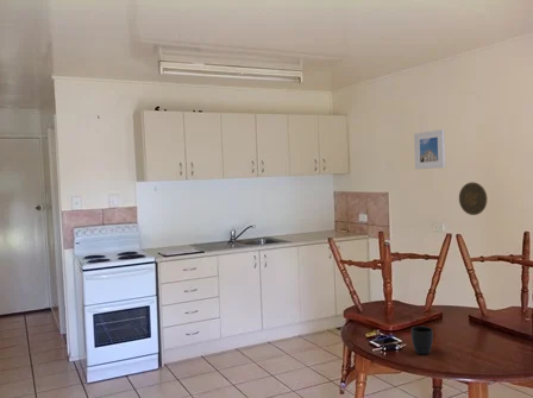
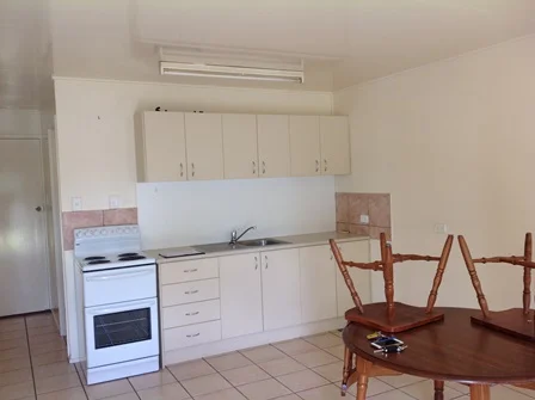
- mug [410,324,434,355]
- decorative plate [458,182,488,216]
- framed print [413,128,446,170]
